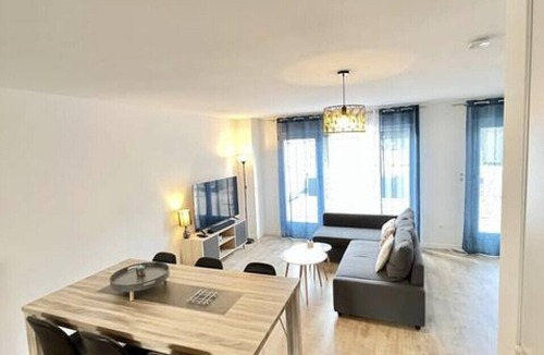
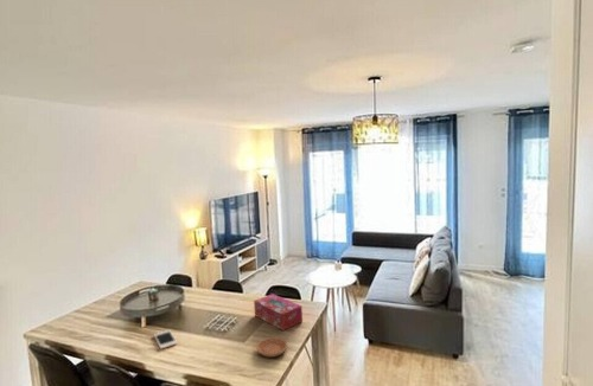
+ saucer [255,336,288,359]
+ cell phone [153,329,178,350]
+ tissue box [253,292,304,332]
